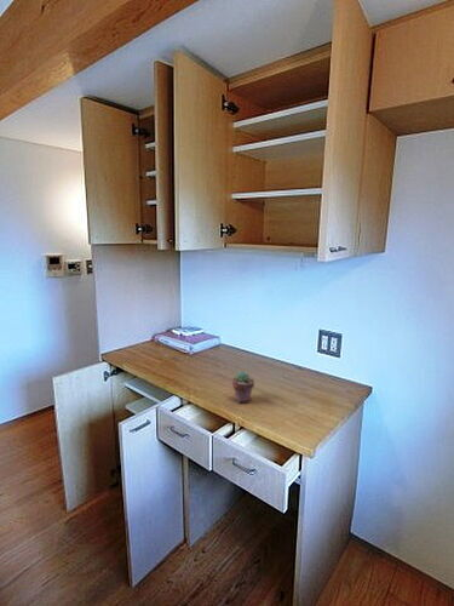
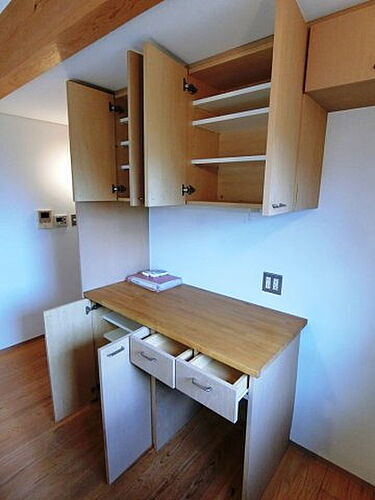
- potted succulent [231,370,255,404]
